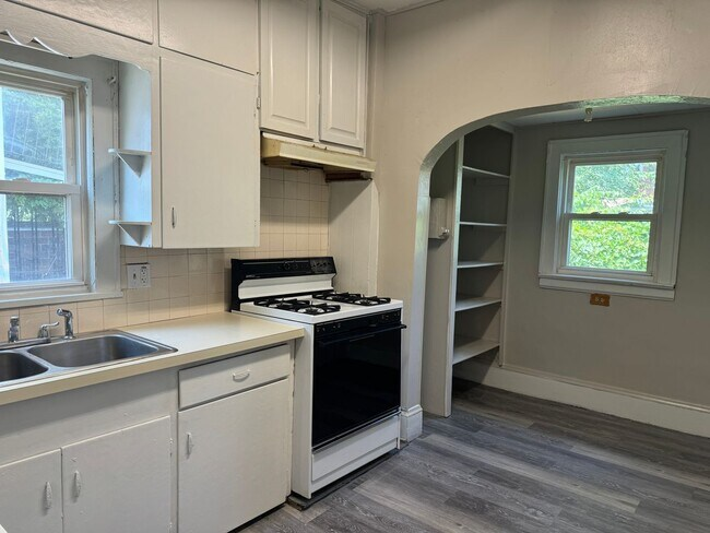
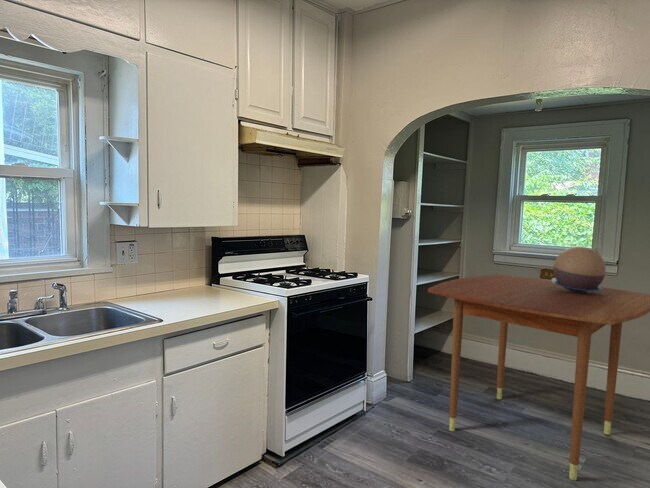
+ decorative bowl [551,245,607,293]
+ dining table [427,273,650,481]
